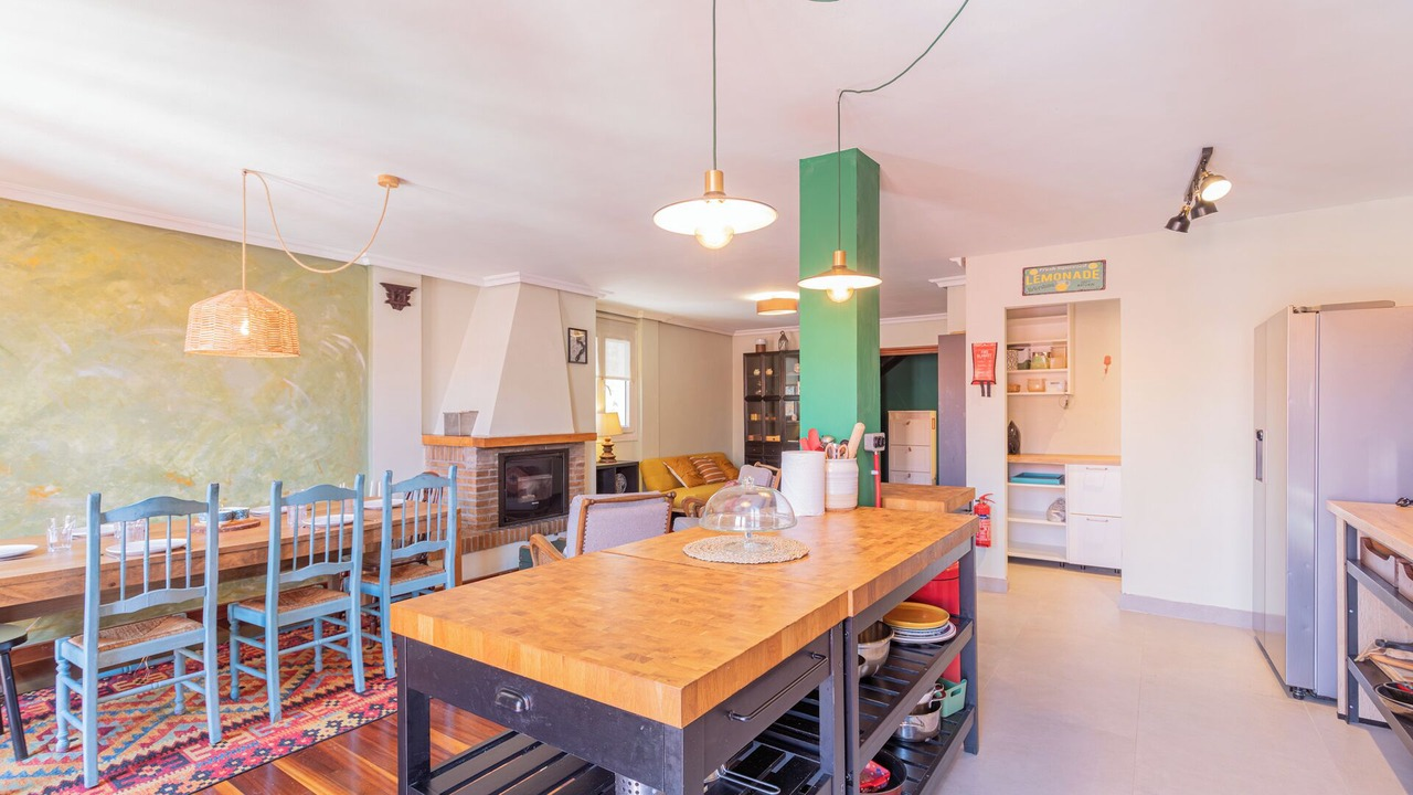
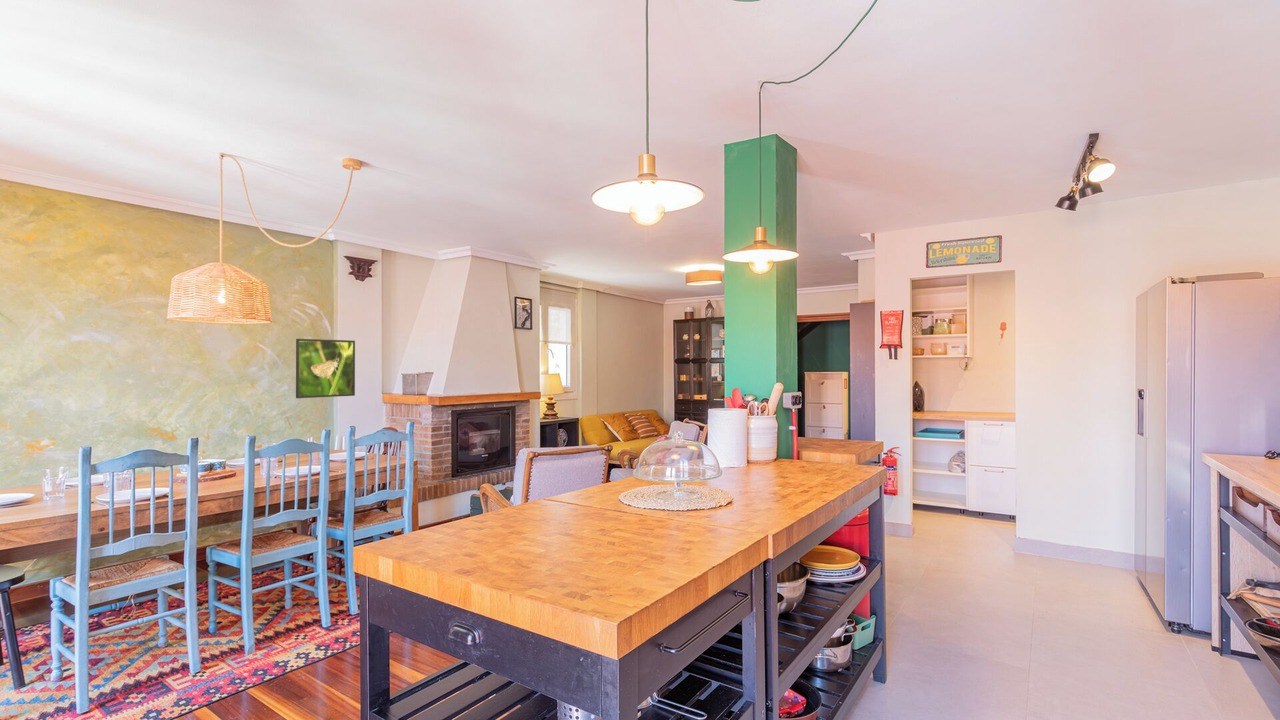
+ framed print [295,338,356,399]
